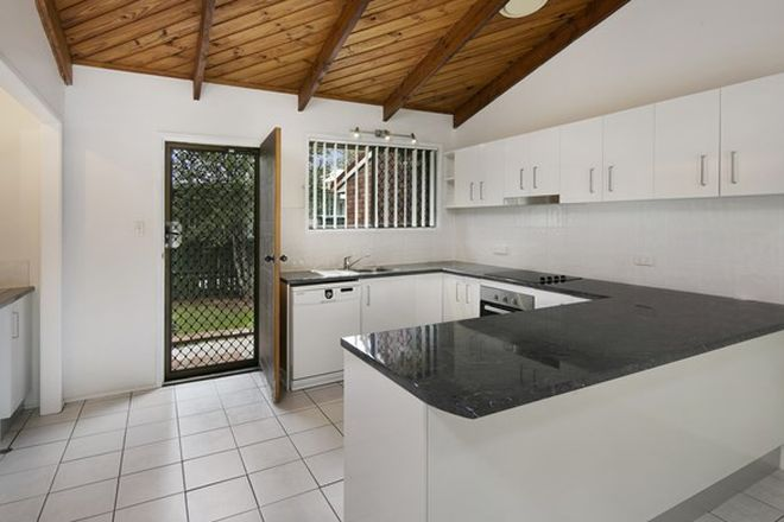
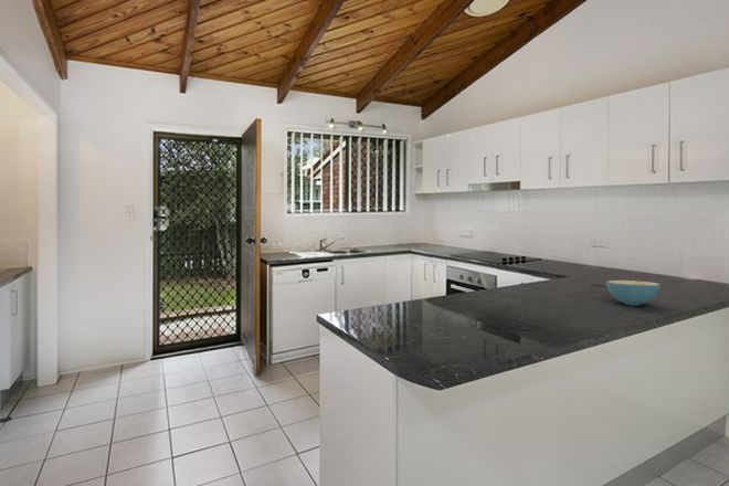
+ cereal bowl [605,279,662,307]
